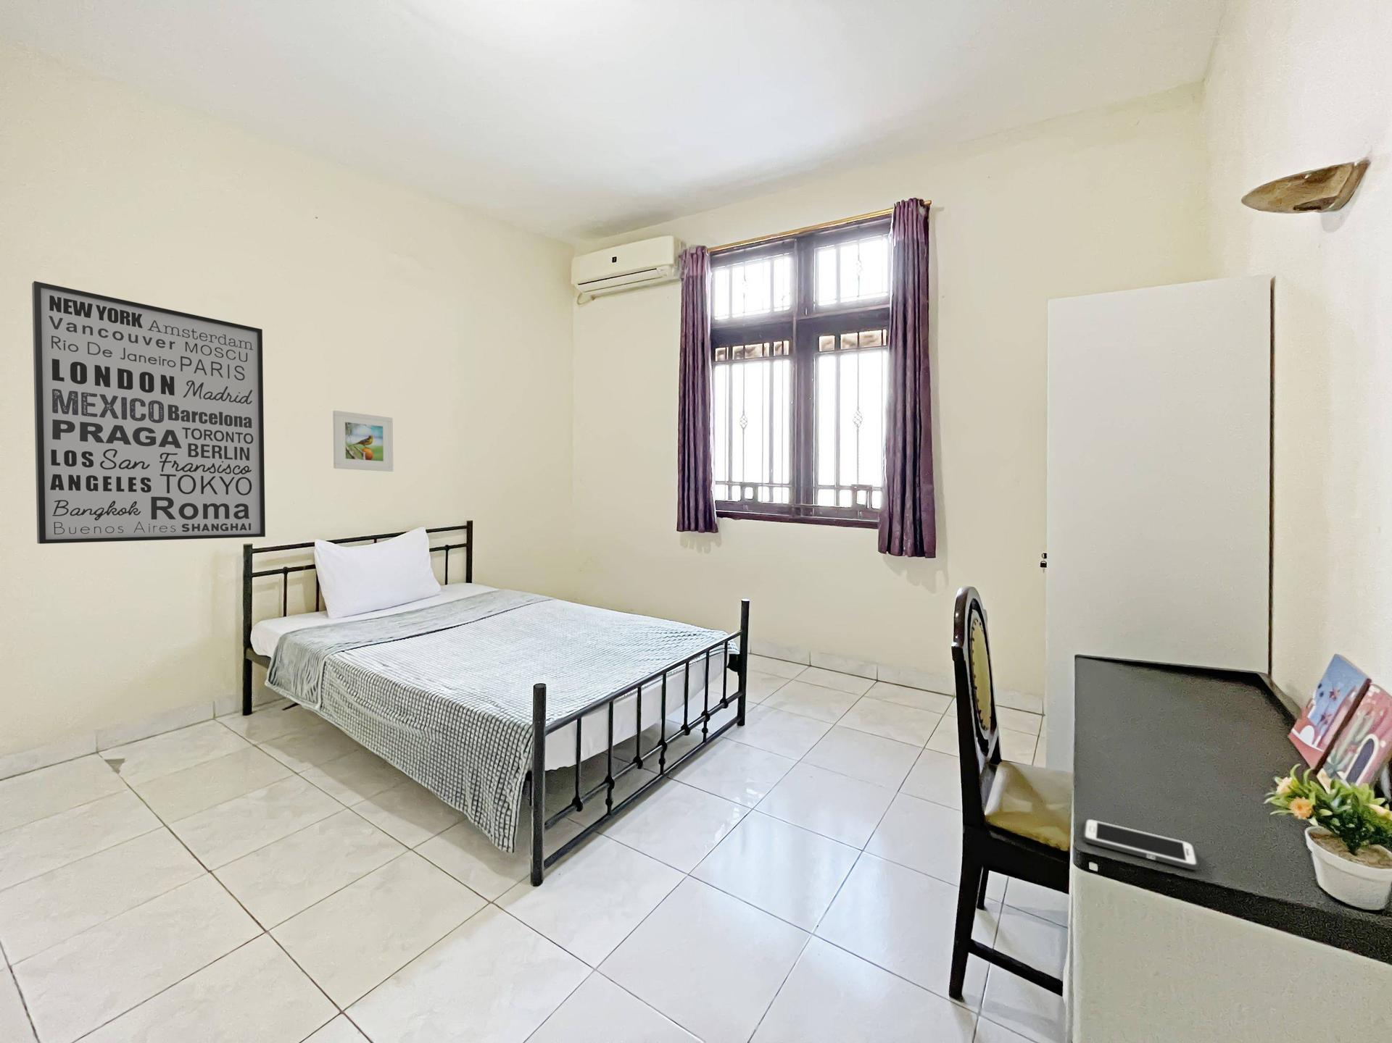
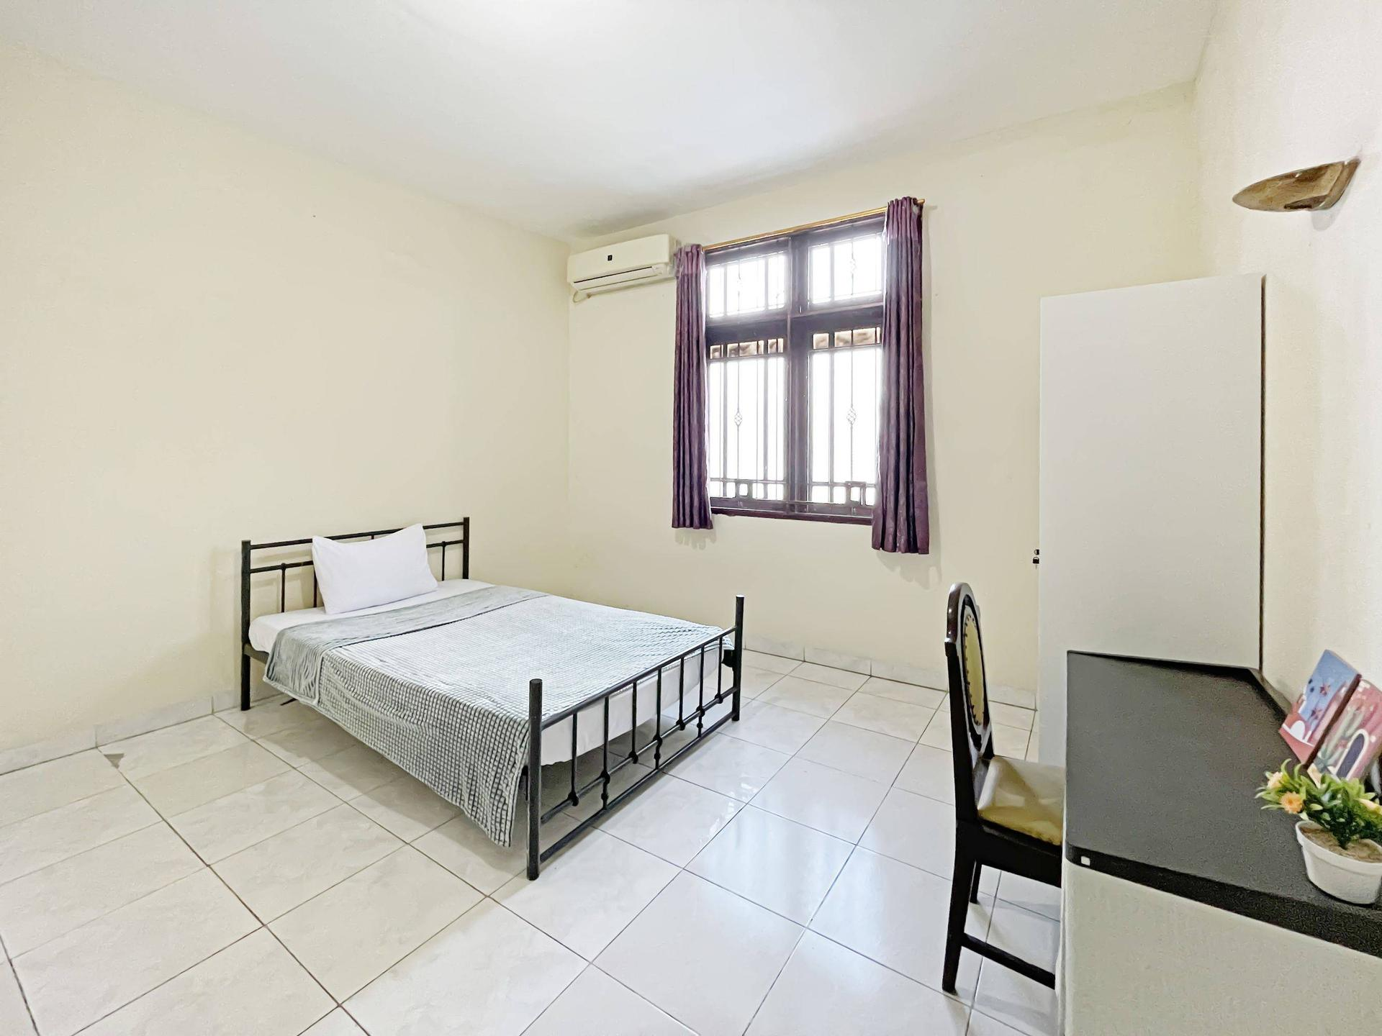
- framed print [332,410,393,472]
- wall art [31,280,266,545]
- cell phone [1083,817,1199,871]
